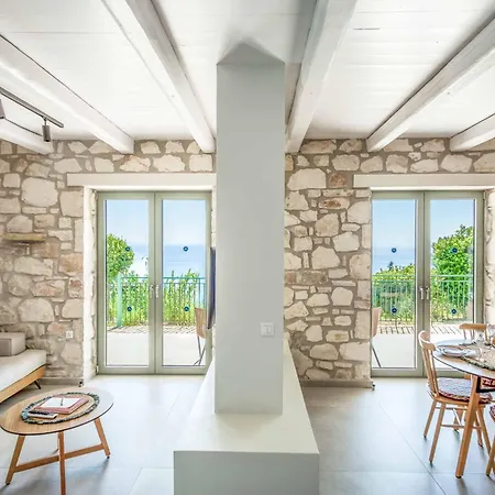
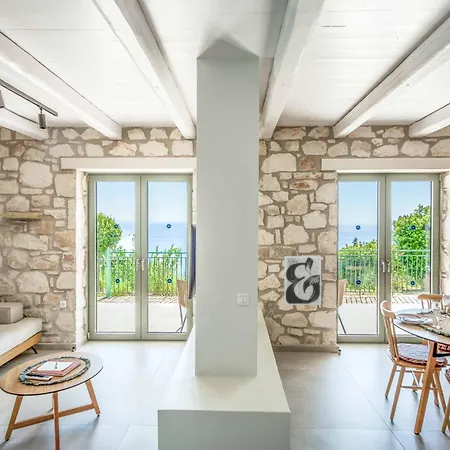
+ wall art [283,255,322,306]
